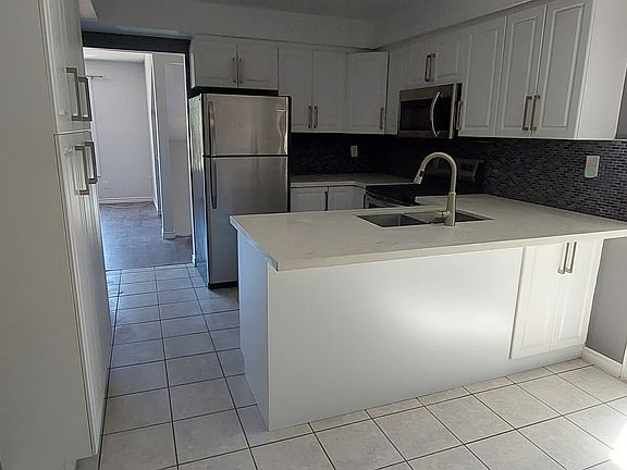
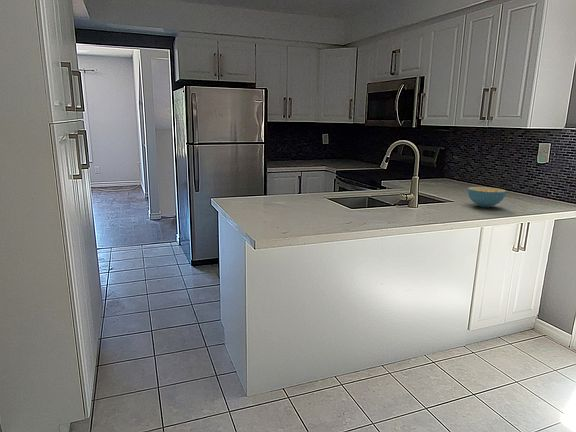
+ cereal bowl [467,186,507,208]
